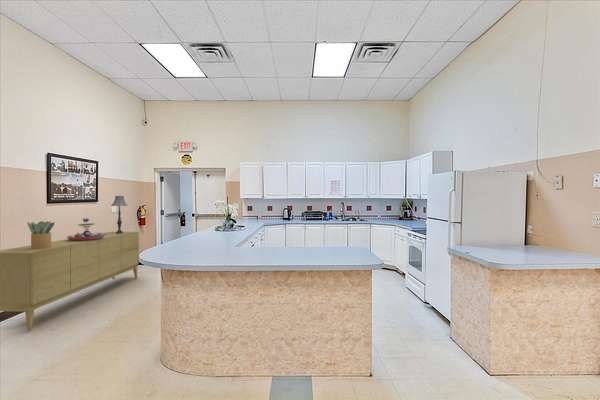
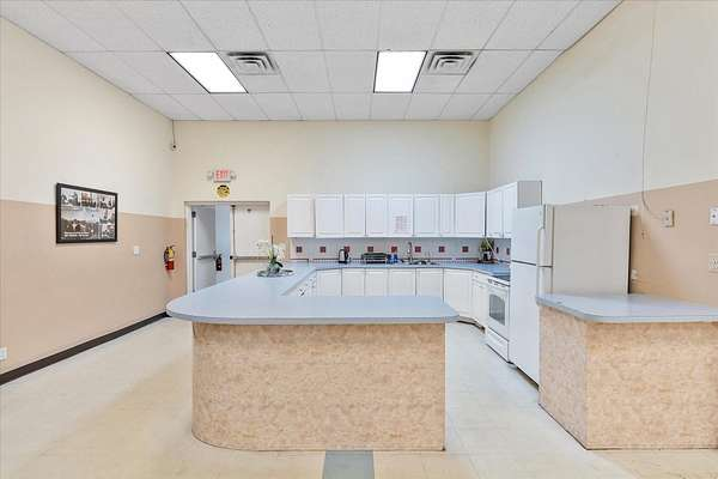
- table lamp [110,195,129,234]
- sideboard [0,231,140,332]
- decorative sculpture [66,217,107,241]
- potted plant [27,220,55,249]
